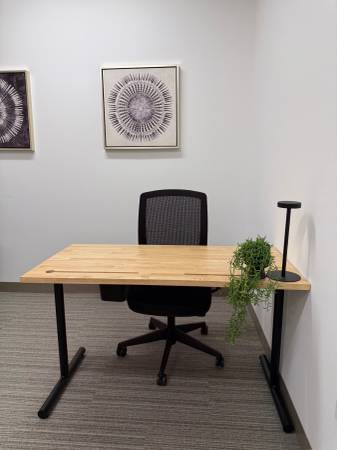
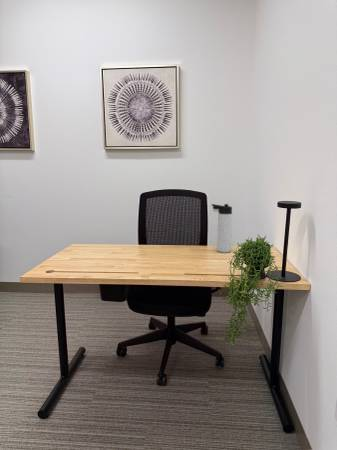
+ thermos bottle [211,203,233,254]
